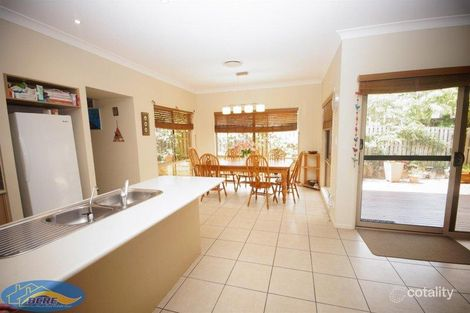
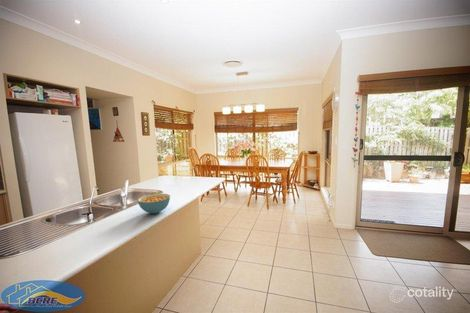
+ cereal bowl [137,193,171,215]
